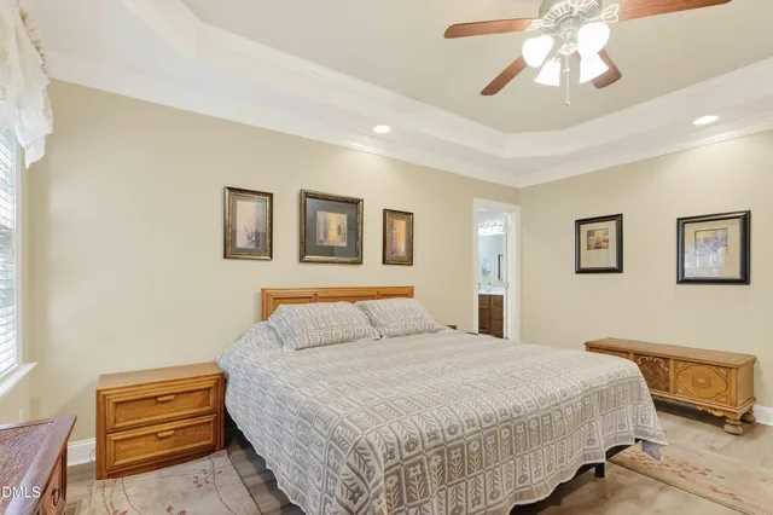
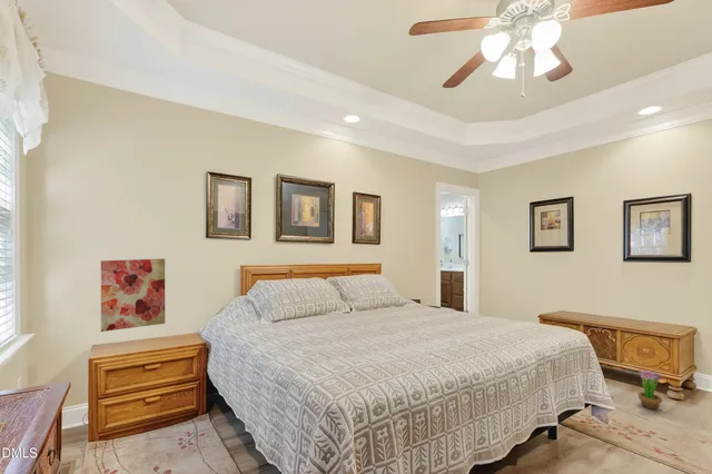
+ decorative plant [636,369,664,411]
+ wall art [100,258,166,333]
